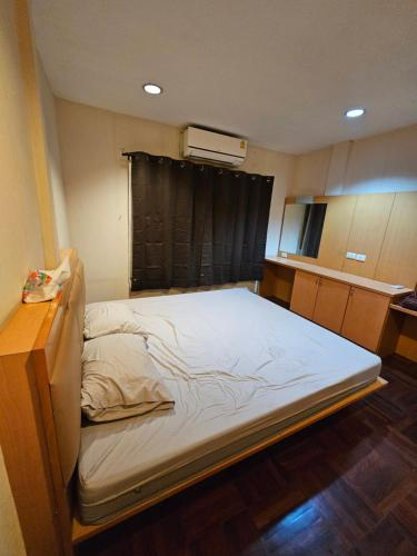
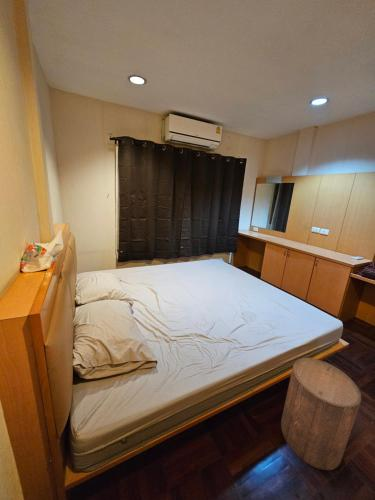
+ stool [280,357,362,471]
